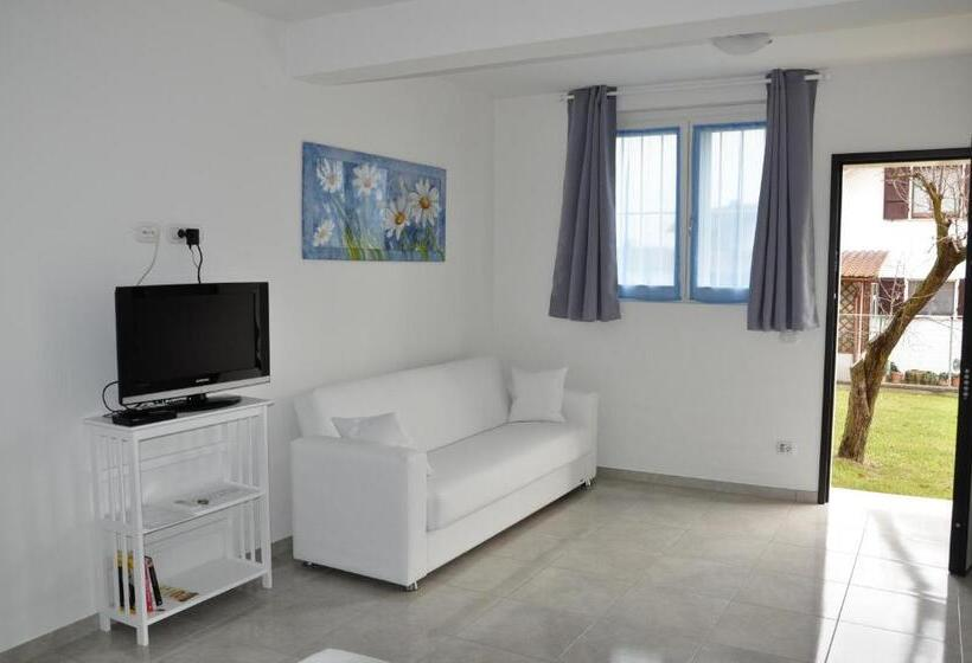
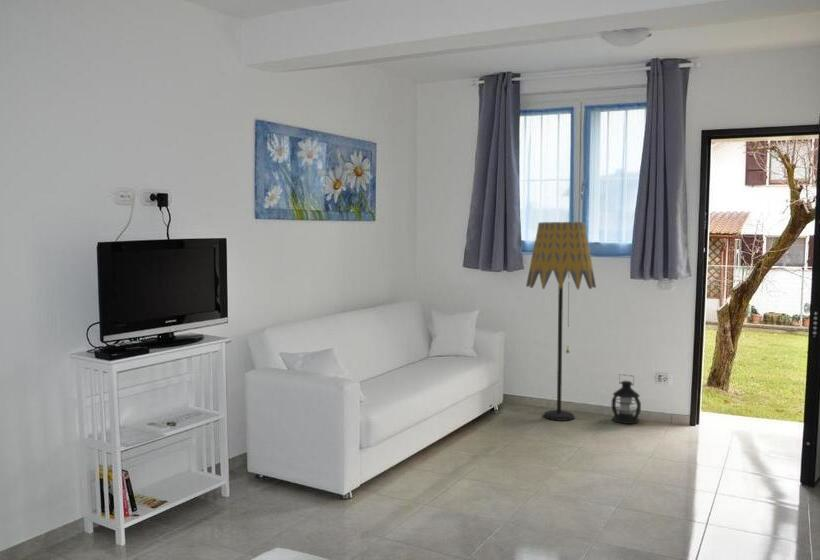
+ lantern [610,373,642,425]
+ floor lamp [525,221,597,422]
